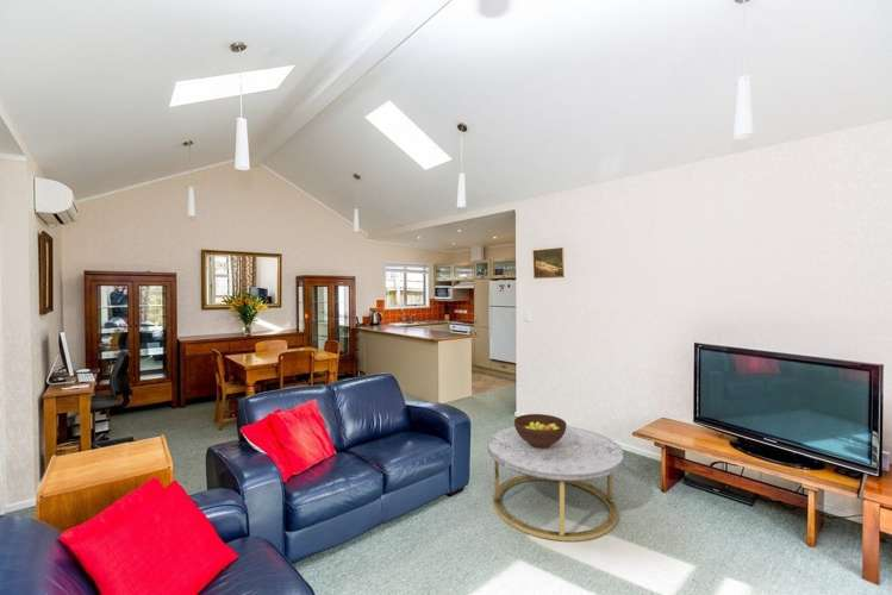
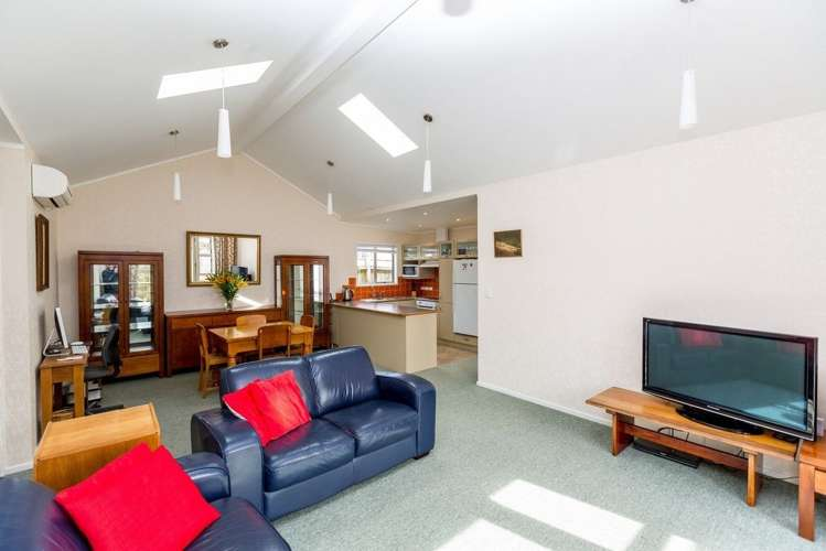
- coffee table [486,425,625,543]
- fruit bowl [513,413,568,449]
